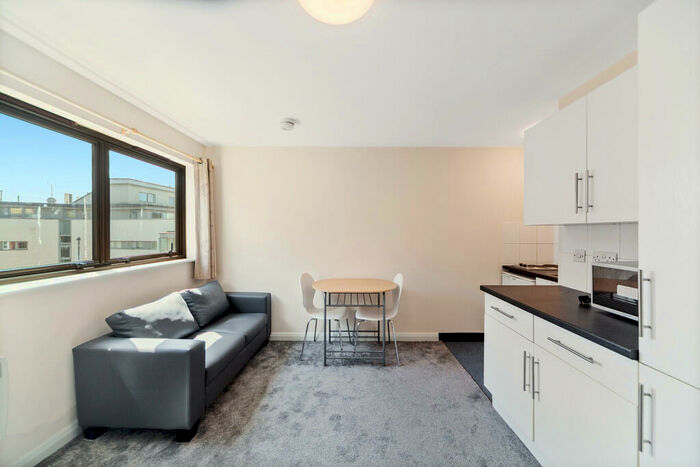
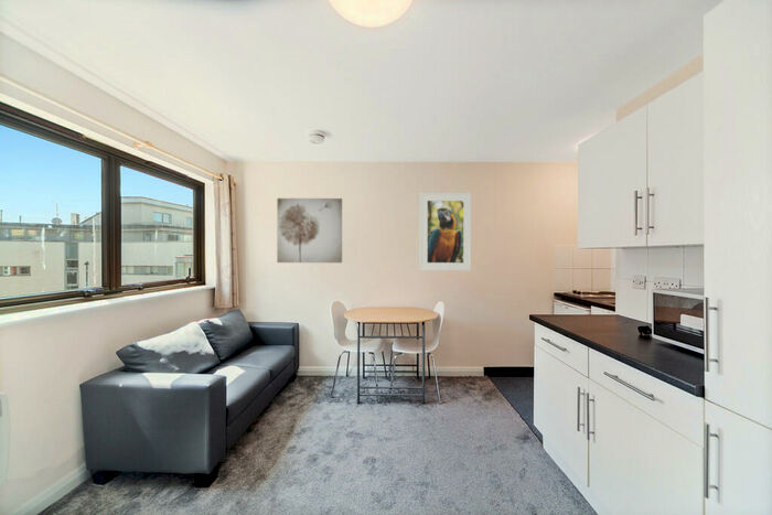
+ wall art [276,197,343,264]
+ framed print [418,192,472,271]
